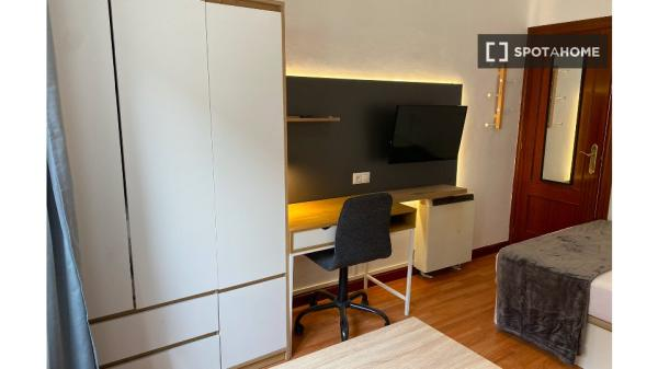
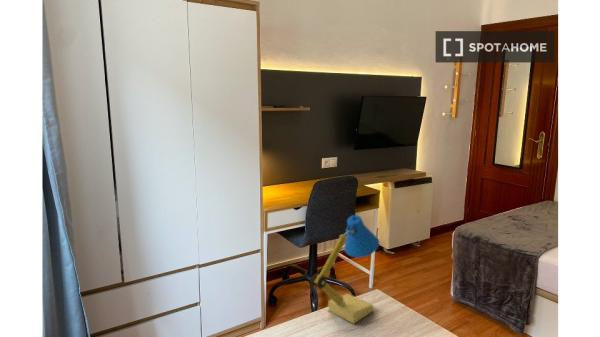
+ desk lamp [310,214,380,325]
